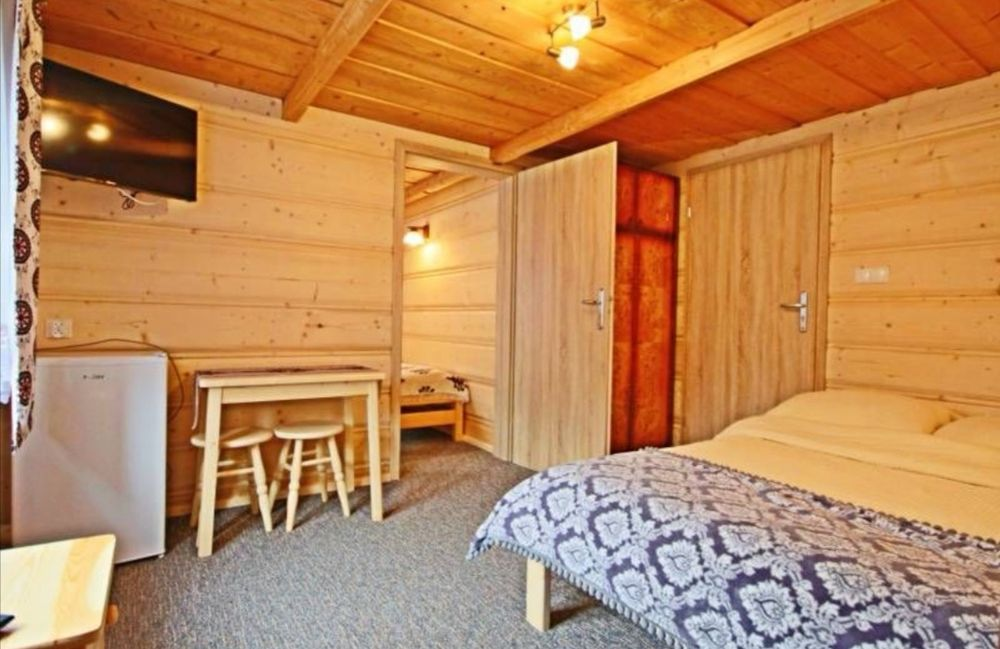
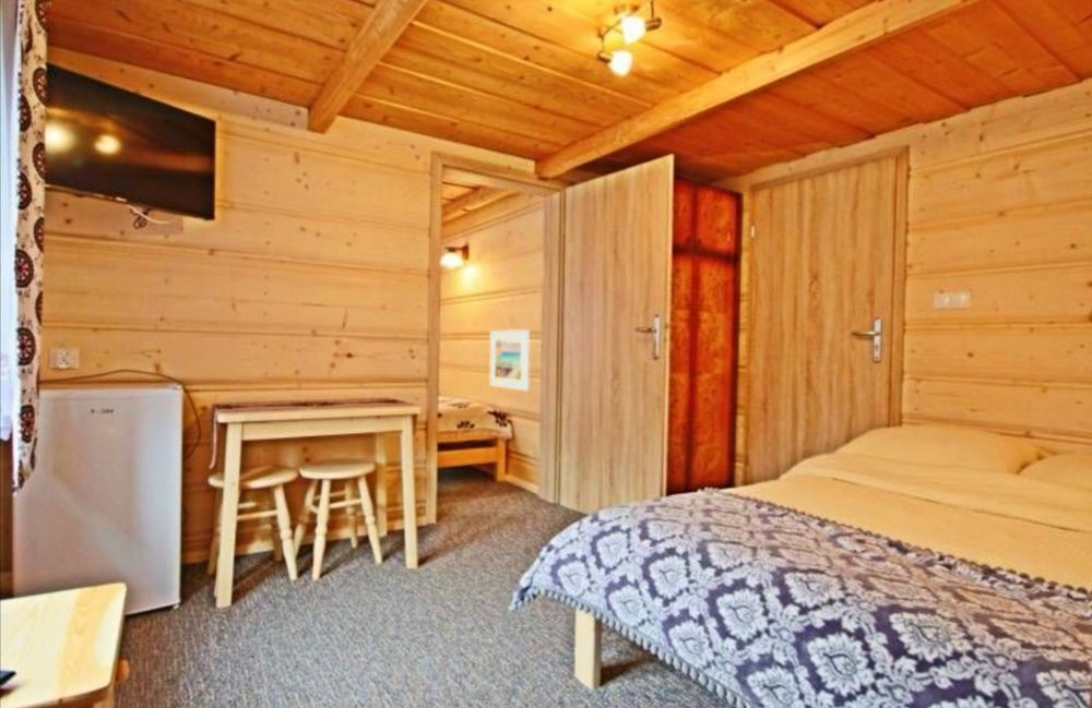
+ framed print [489,328,530,392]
